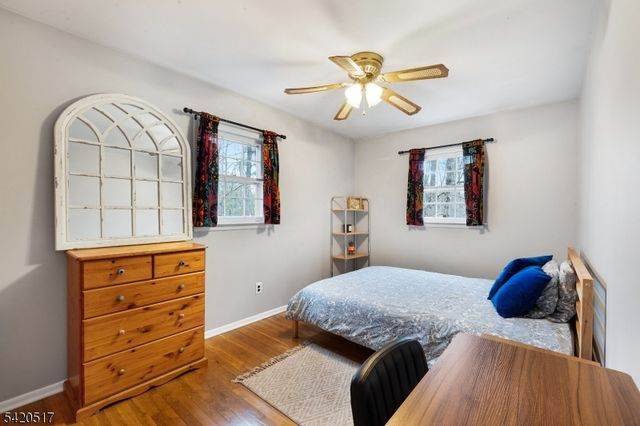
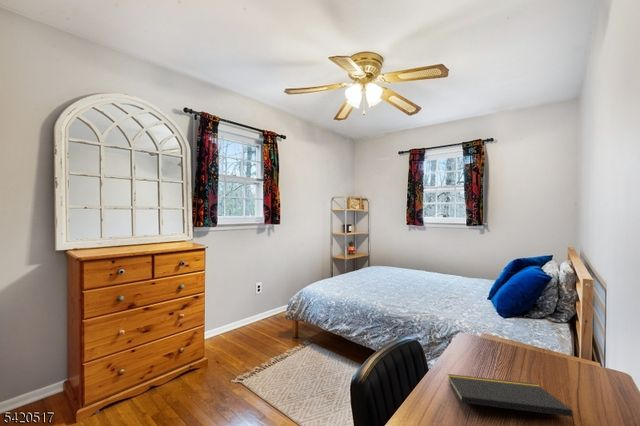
+ notepad [447,373,575,426]
